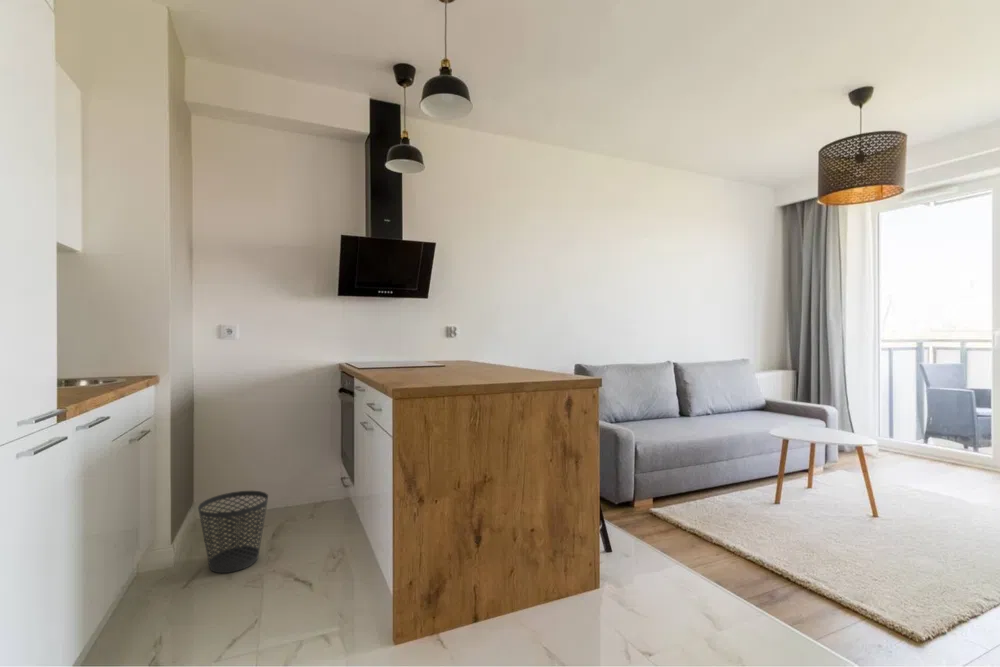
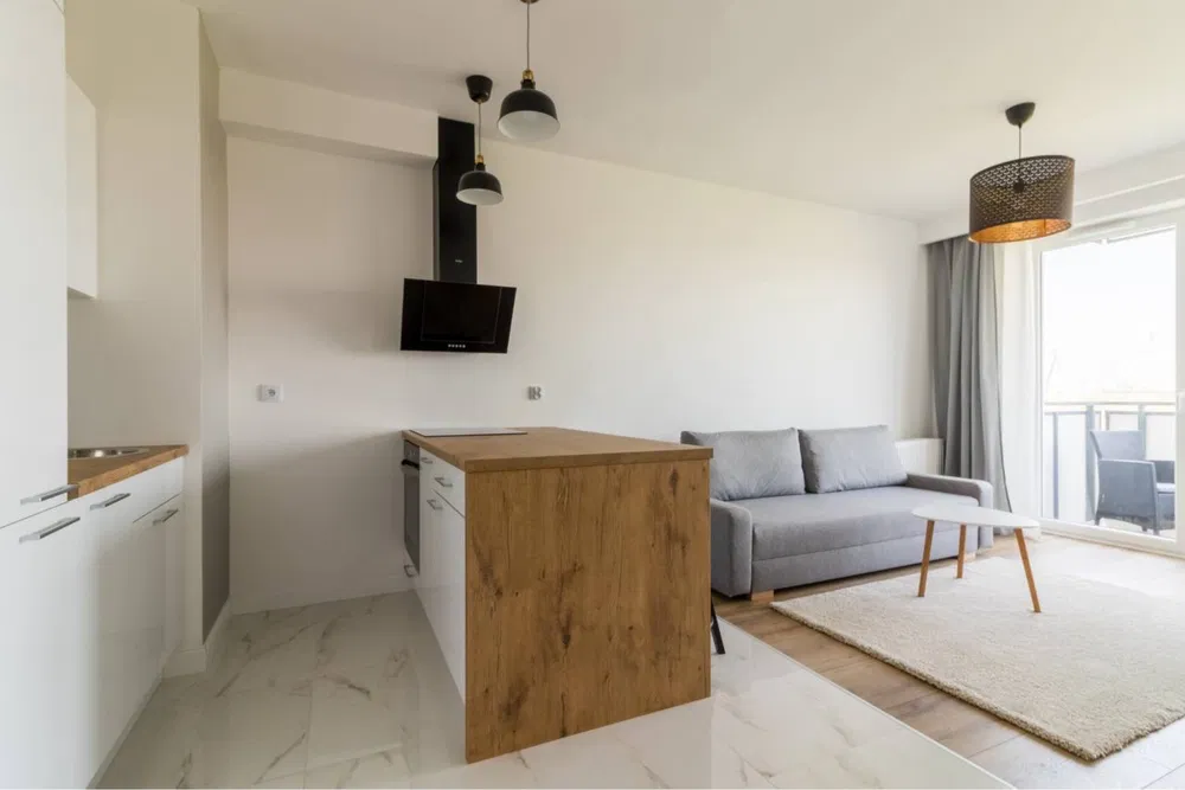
- wastebasket [197,490,269,574]
